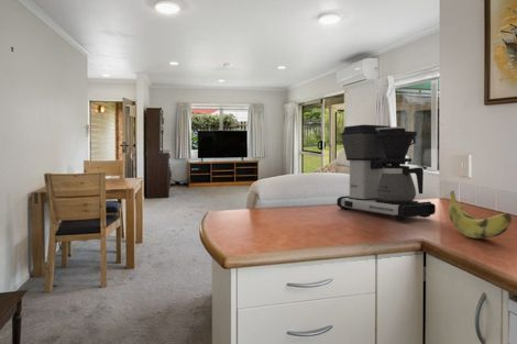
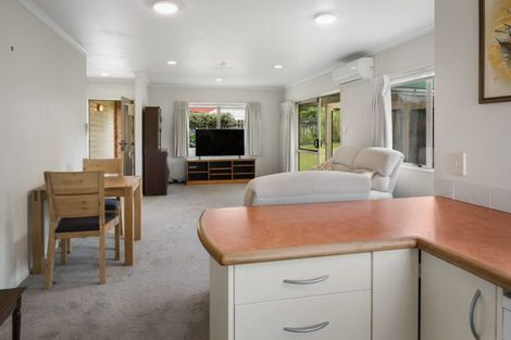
- coffee maker [336,124,437,221]
- banana [448,190,513,240]
